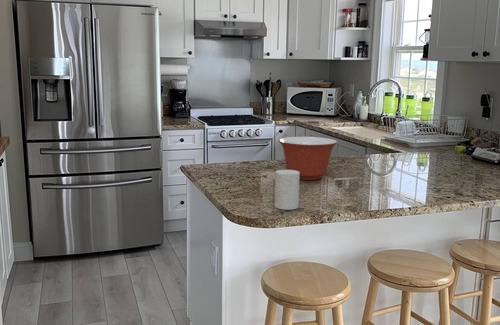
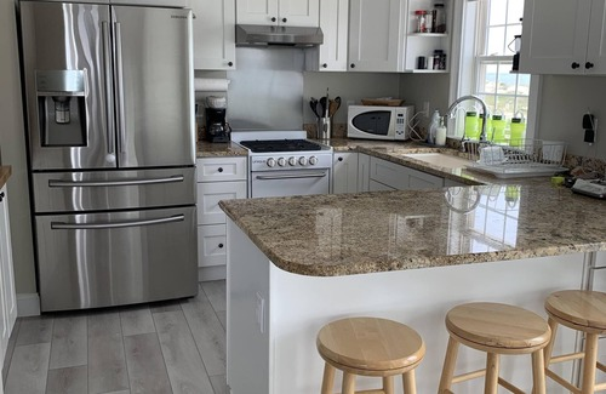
- cup [274,169,300,211]
- mixing bowl [278,136,338,181]
